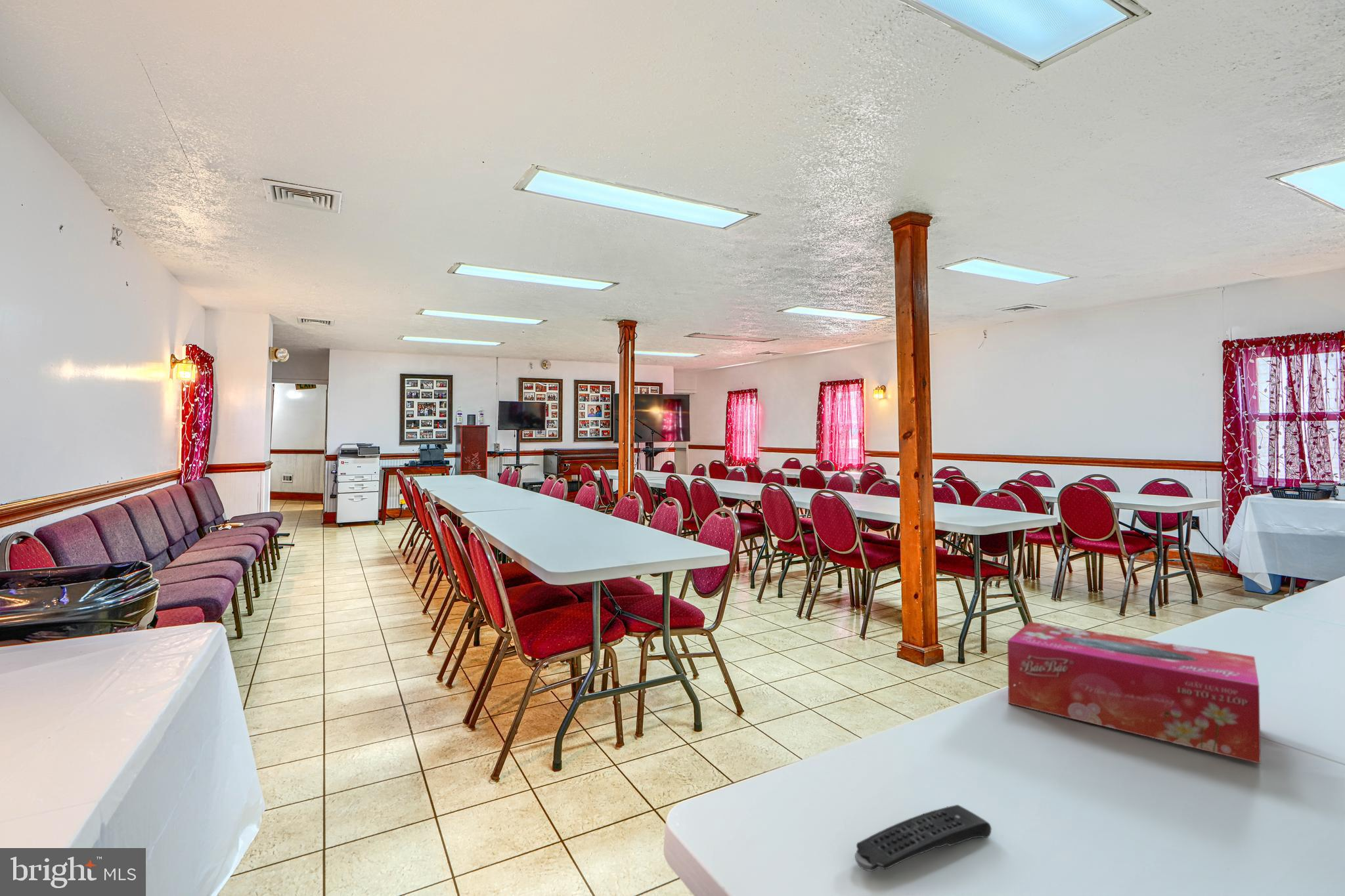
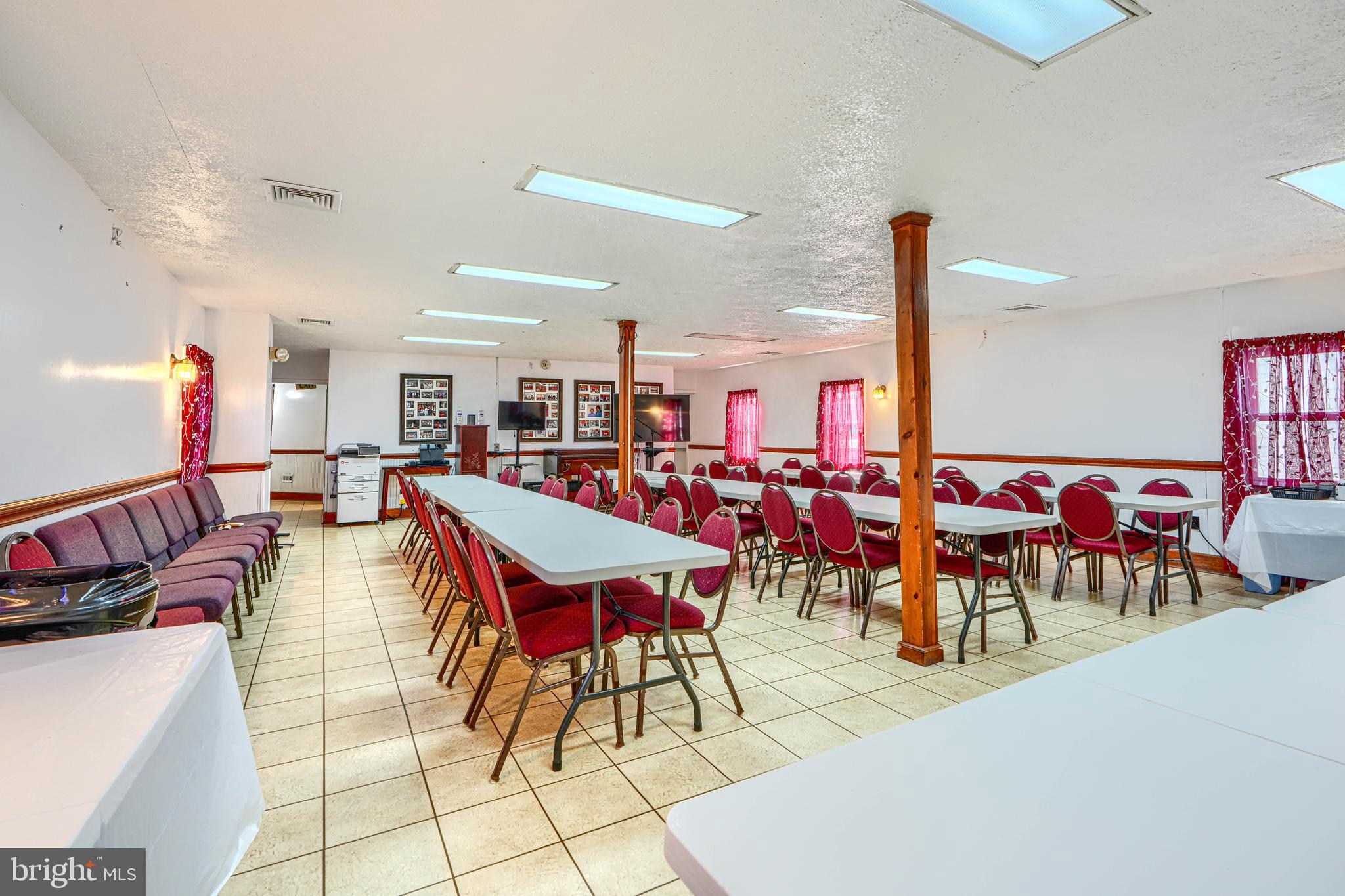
- tissue box [1007,621,1262,765]
- remote control [854,804,992,872]
